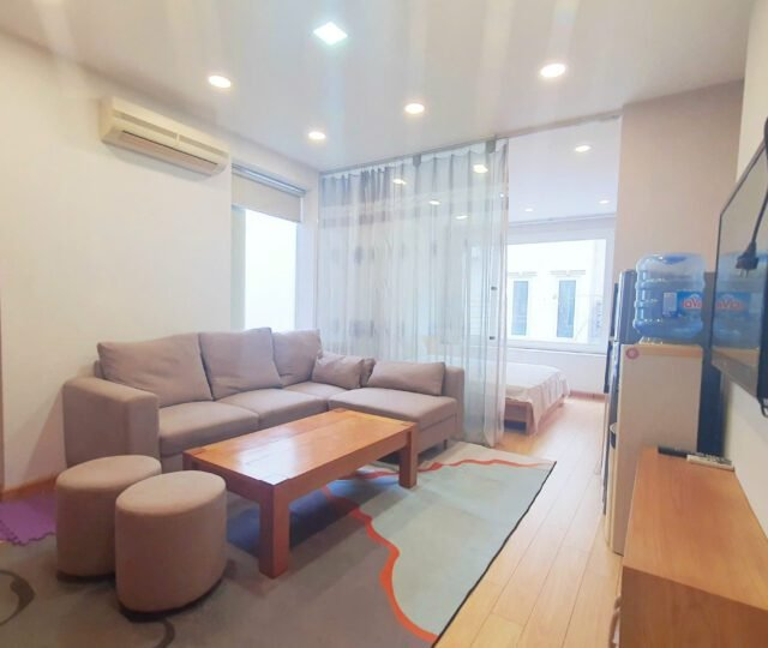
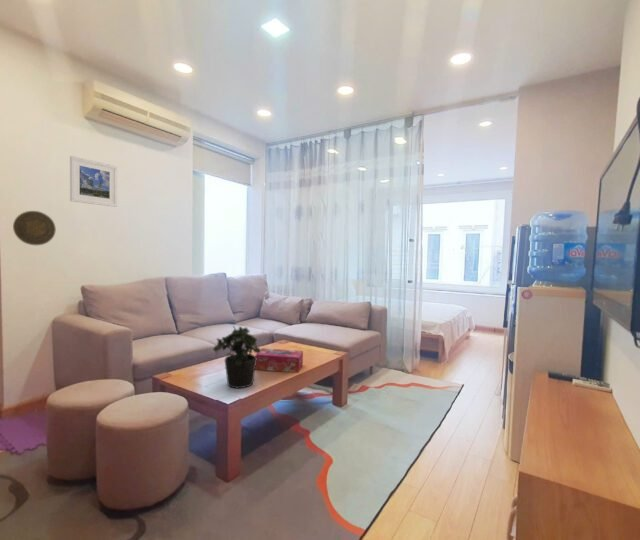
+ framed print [69,155,118,208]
+ decorative plate [12,210,57,246]
+ potted plant [212,325,261,389]
+ tissue box [255,347,304,374]
